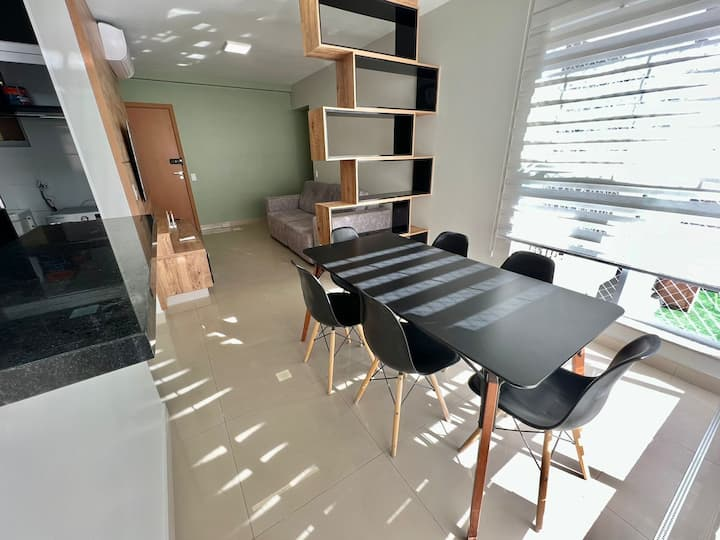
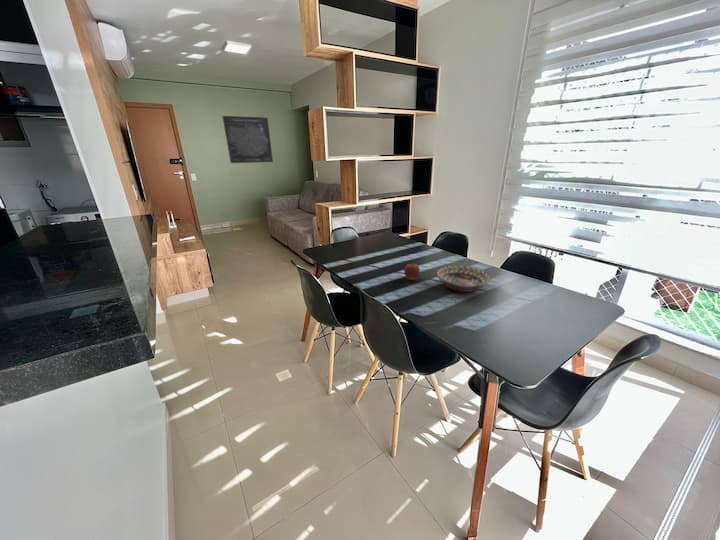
+ decorative bowl [435,264,492,293]
+ wall art [221,115,274,164]
+ apple [403,263,421,281]
